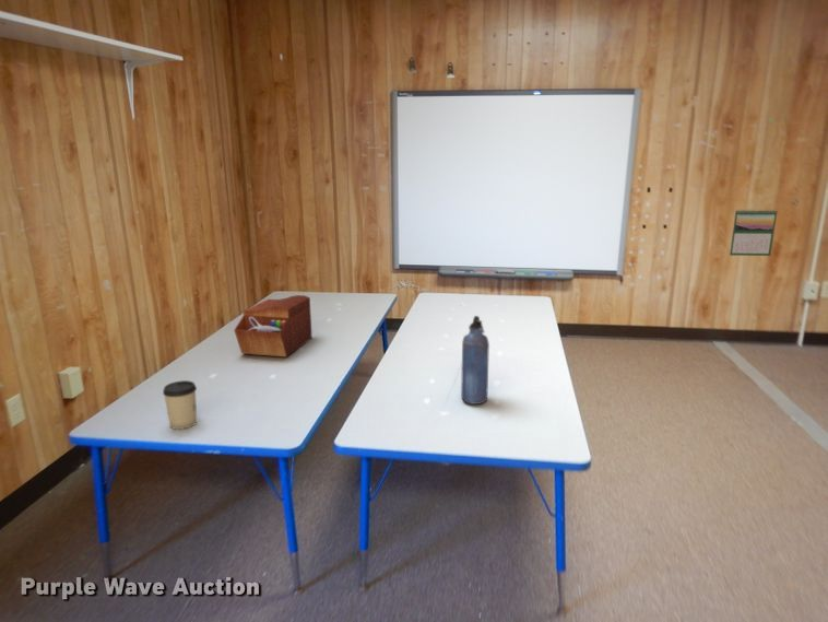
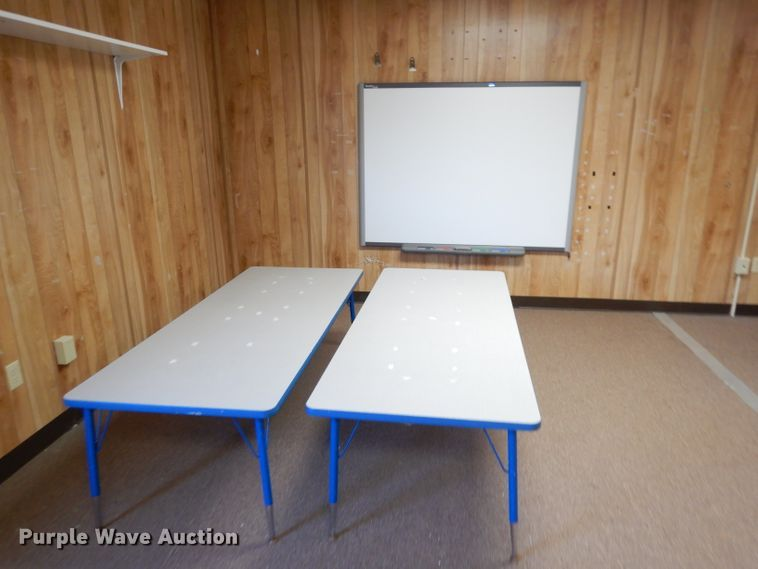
- cup [162,379,198,431]
- sewing box [233,294,314,357]
- calendar [729,208,778,257]
- water bottle [460,315,490,406]
